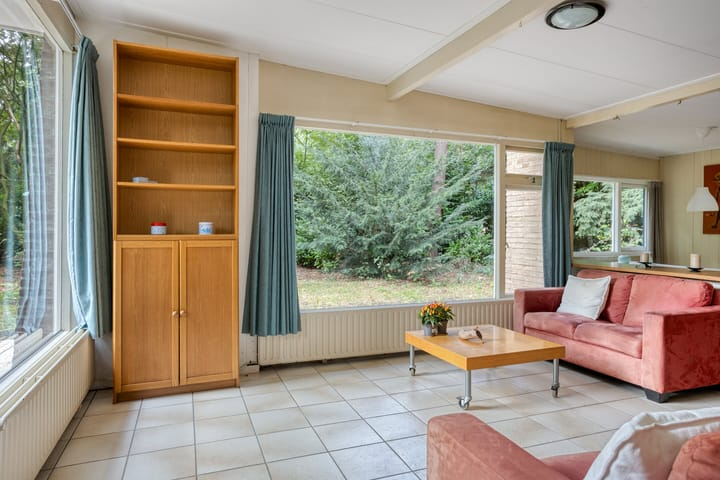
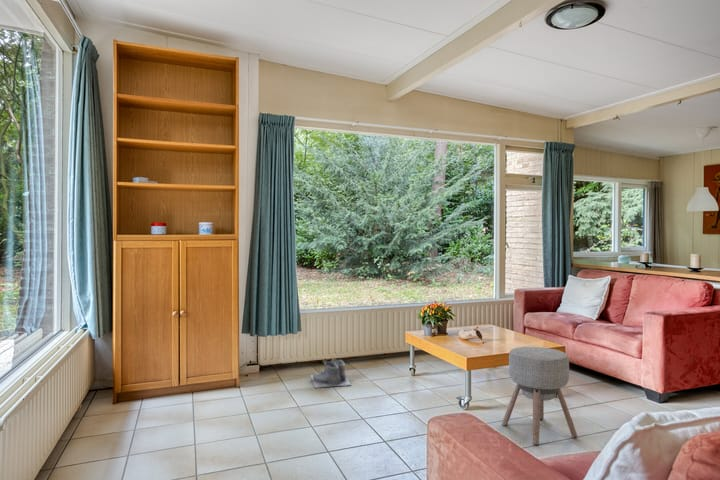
+ boots [309,357,352,389]
+ ottoman [501,346,579,446]
